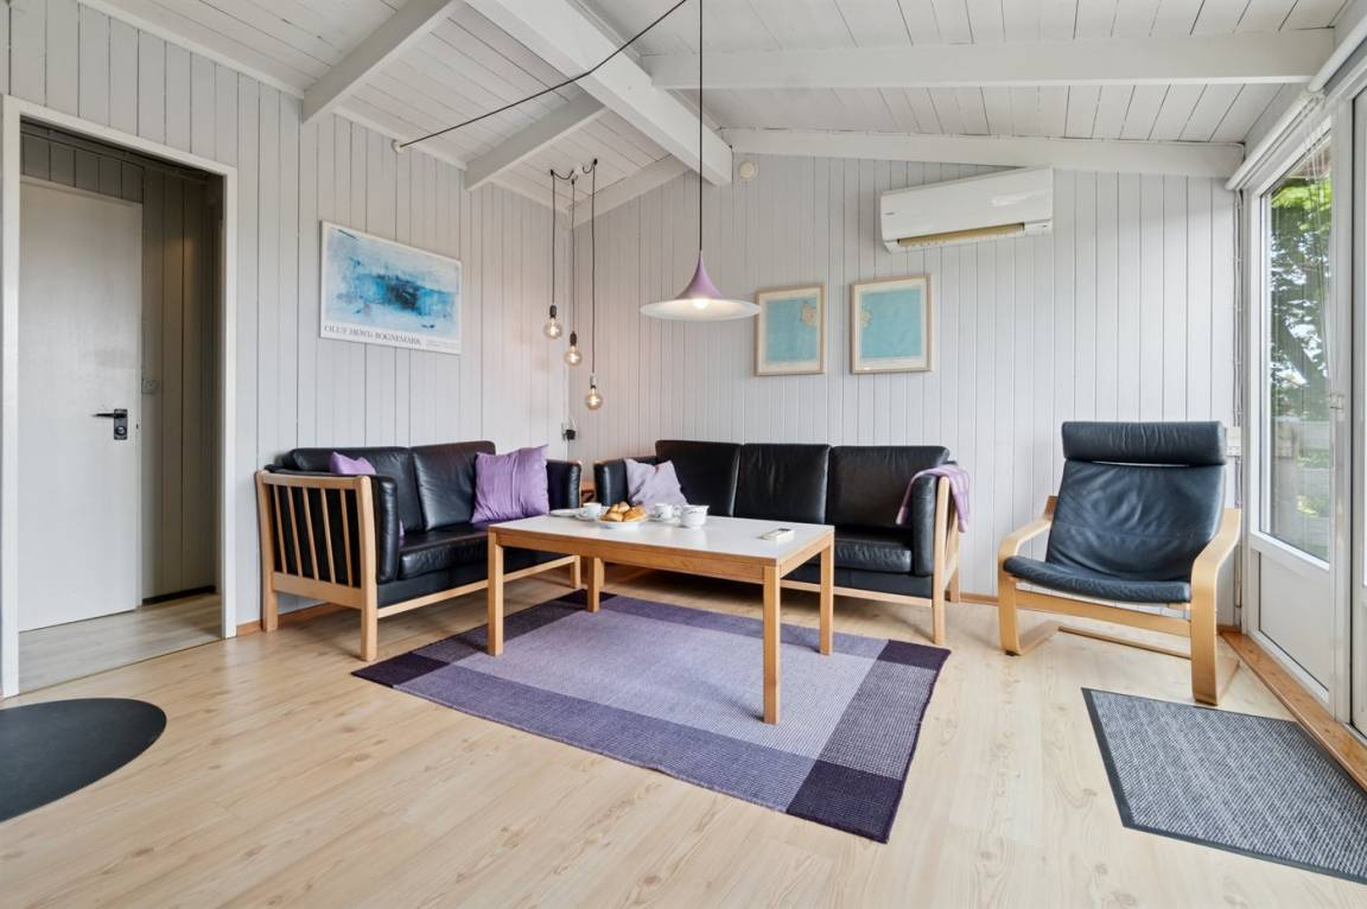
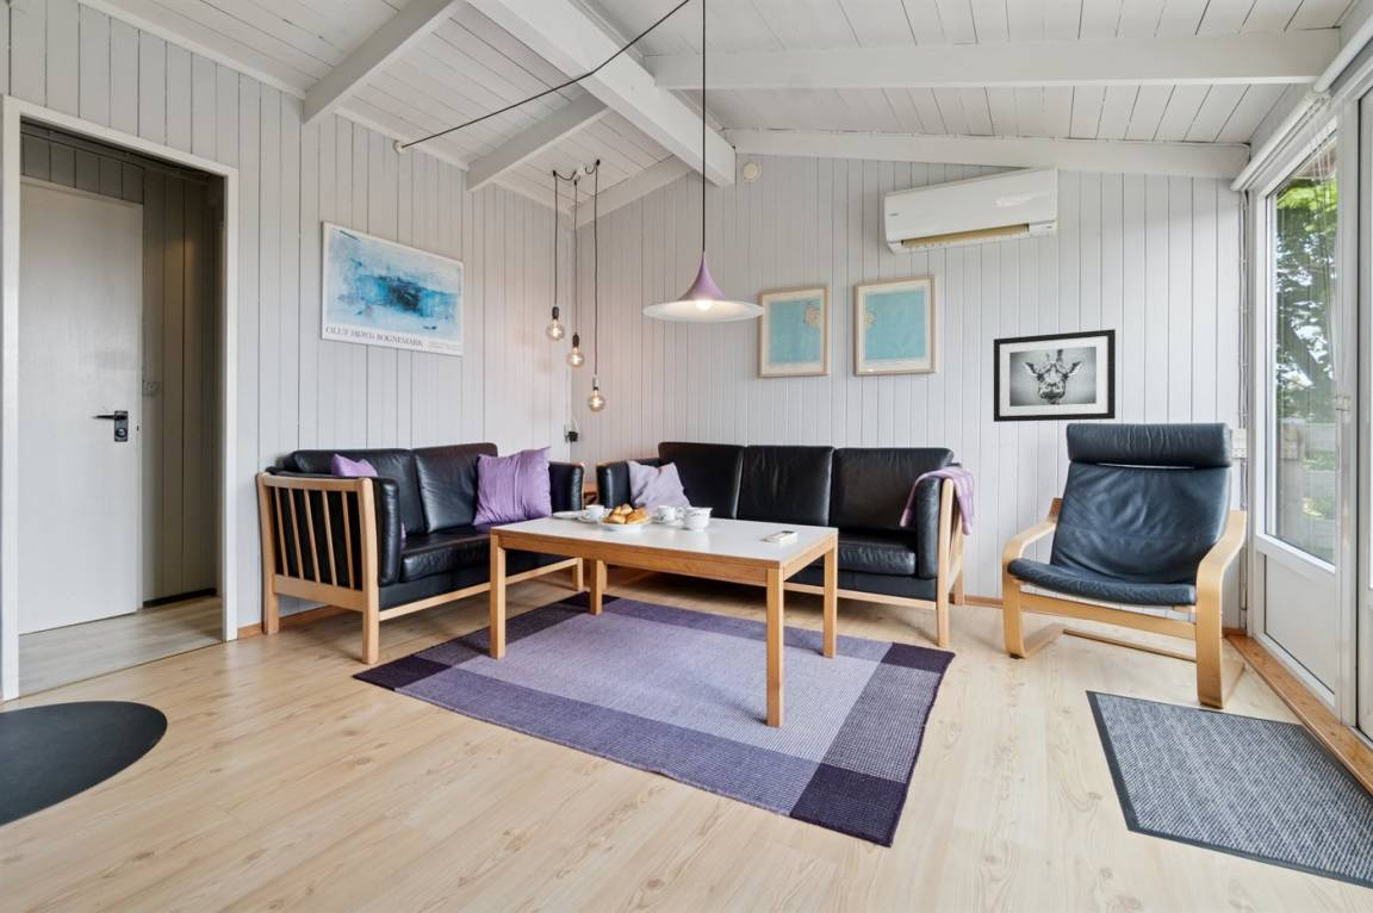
+ wall art [993,328,1117,423]
